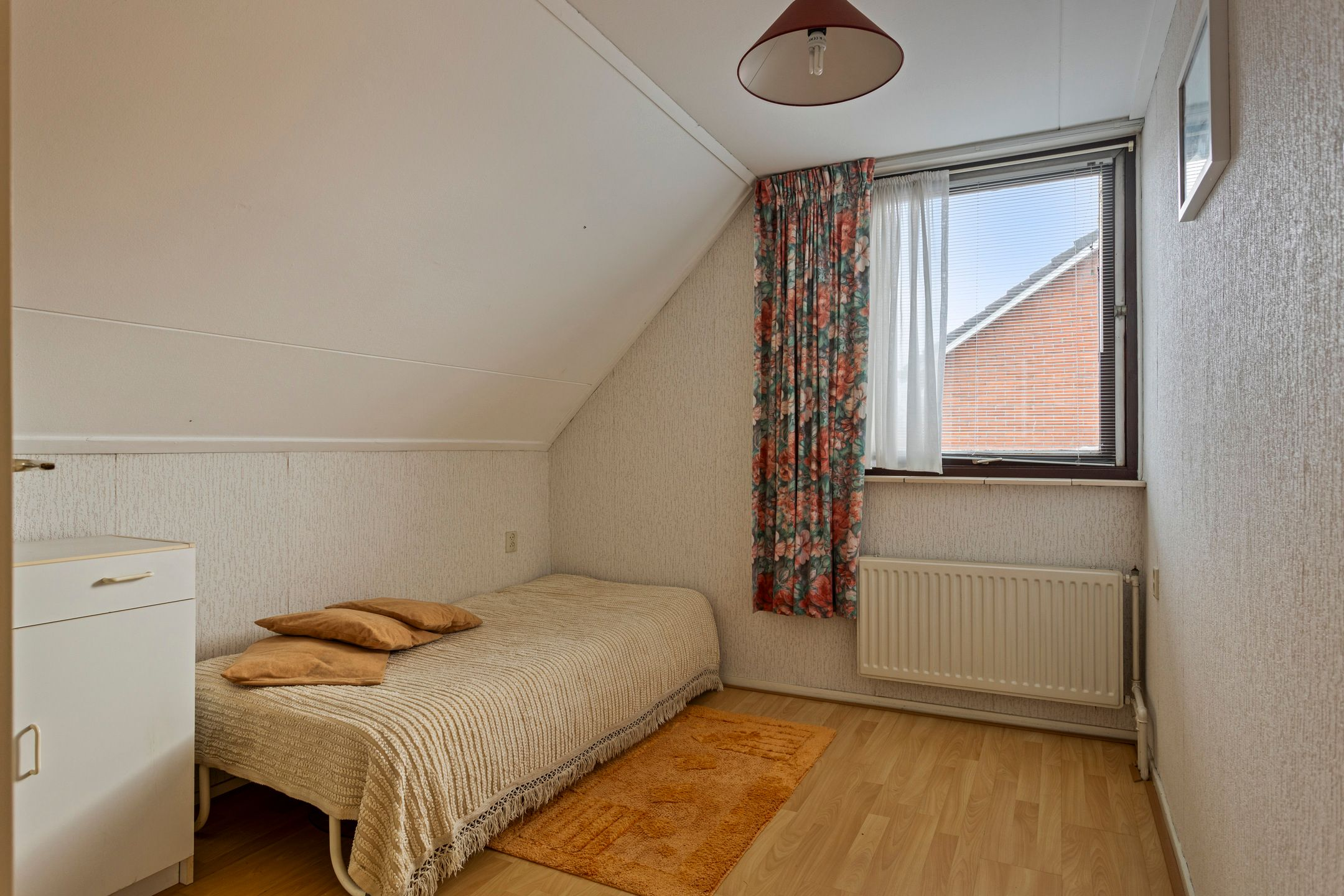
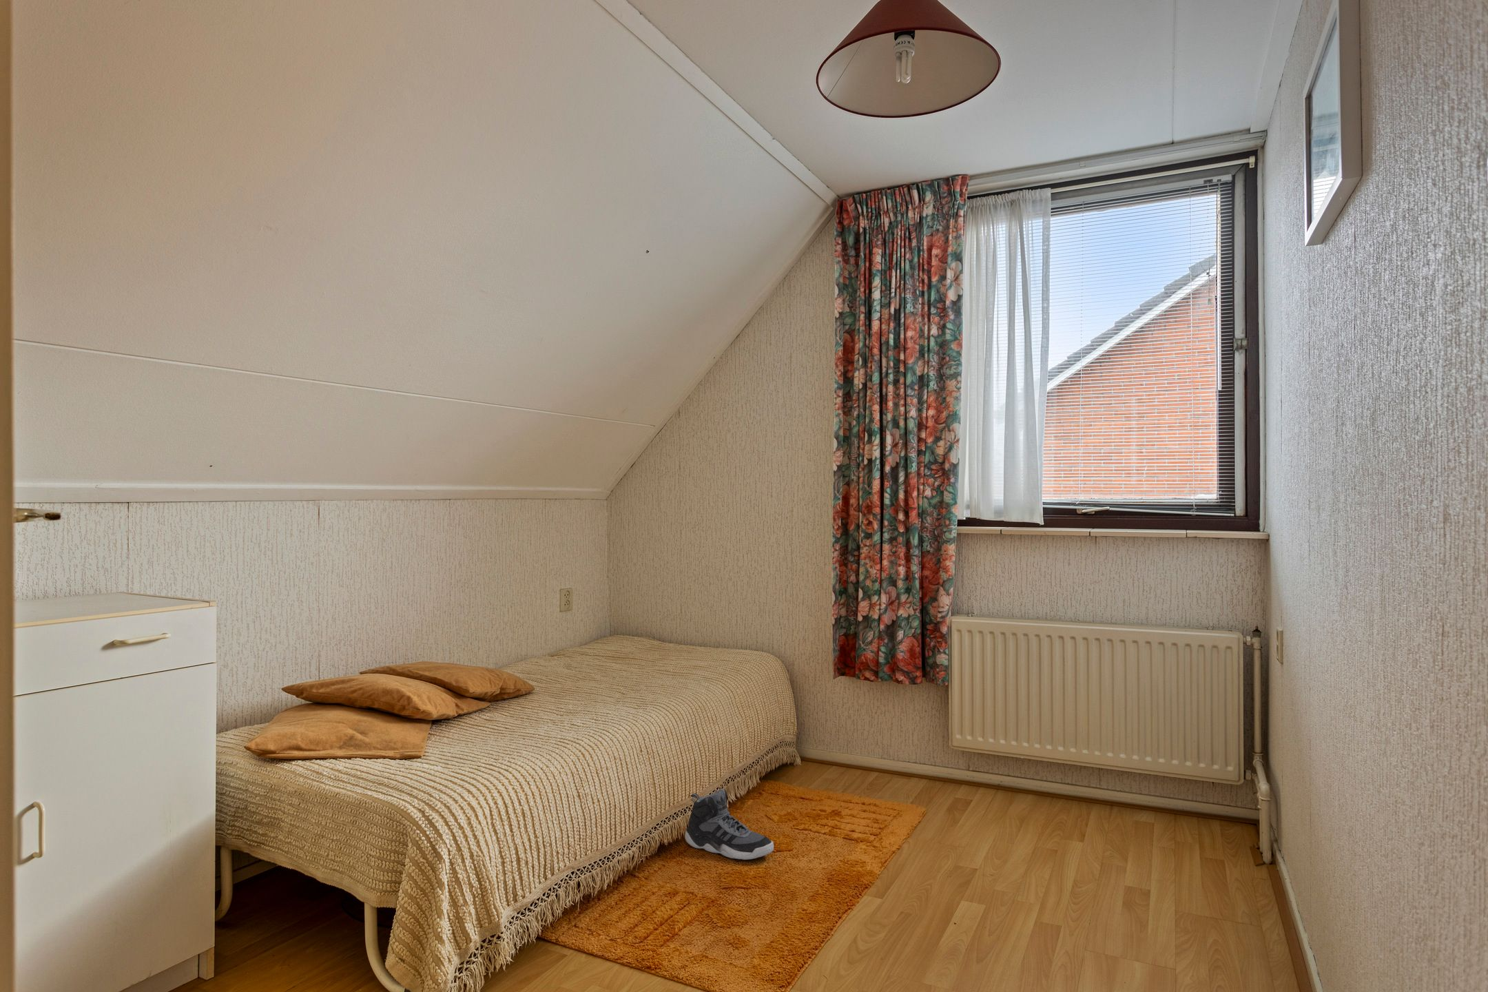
+ sneaker [684,788,774,860]
